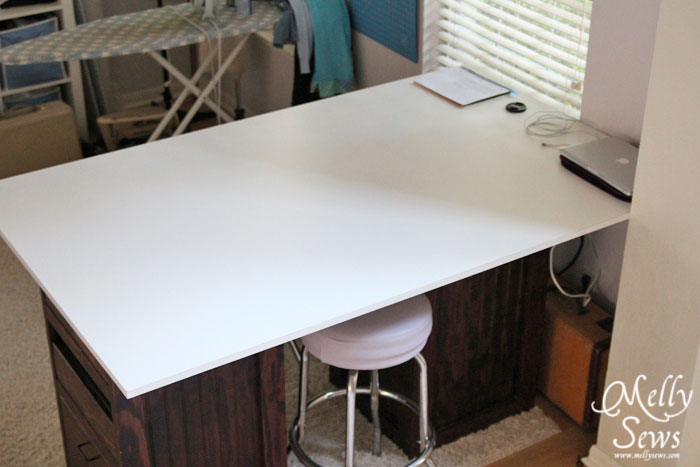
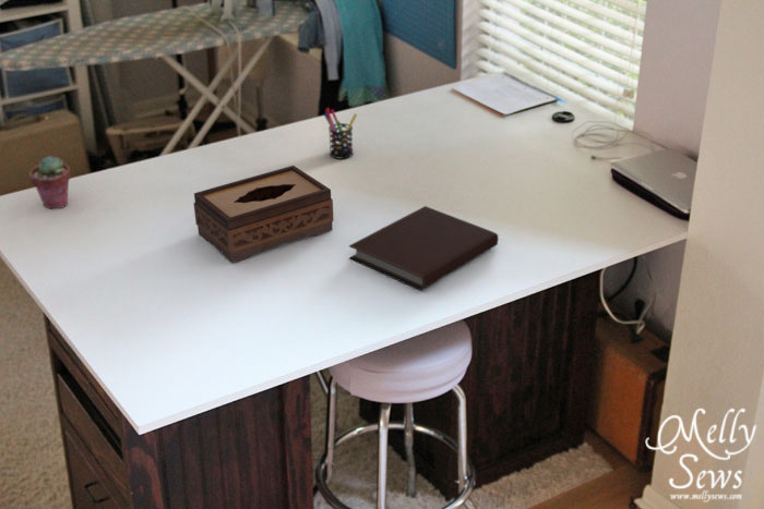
+ potted succulent [28,155,72,210]
+ tissue box [192,165,335,264]
+ pen holder [322,107,358,160]
+ notebook [348,205,499,291]
